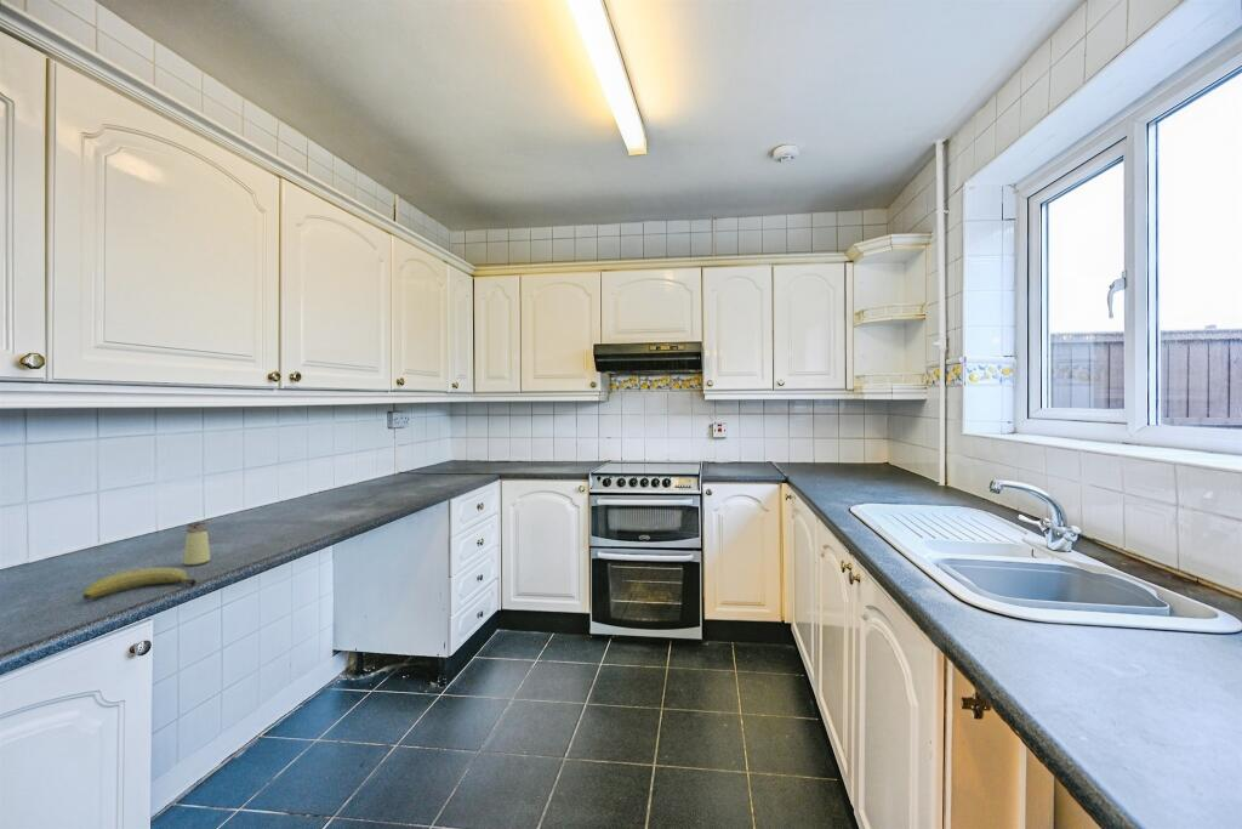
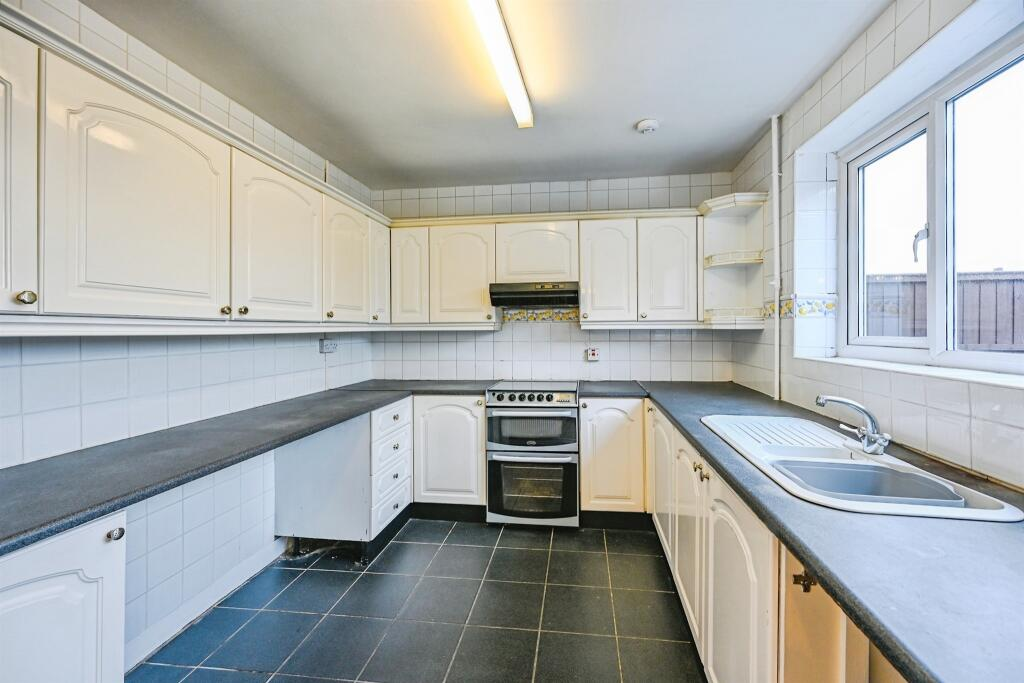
- saltshaker [182,521,211,566]
- fruit [81,567,198,601]
